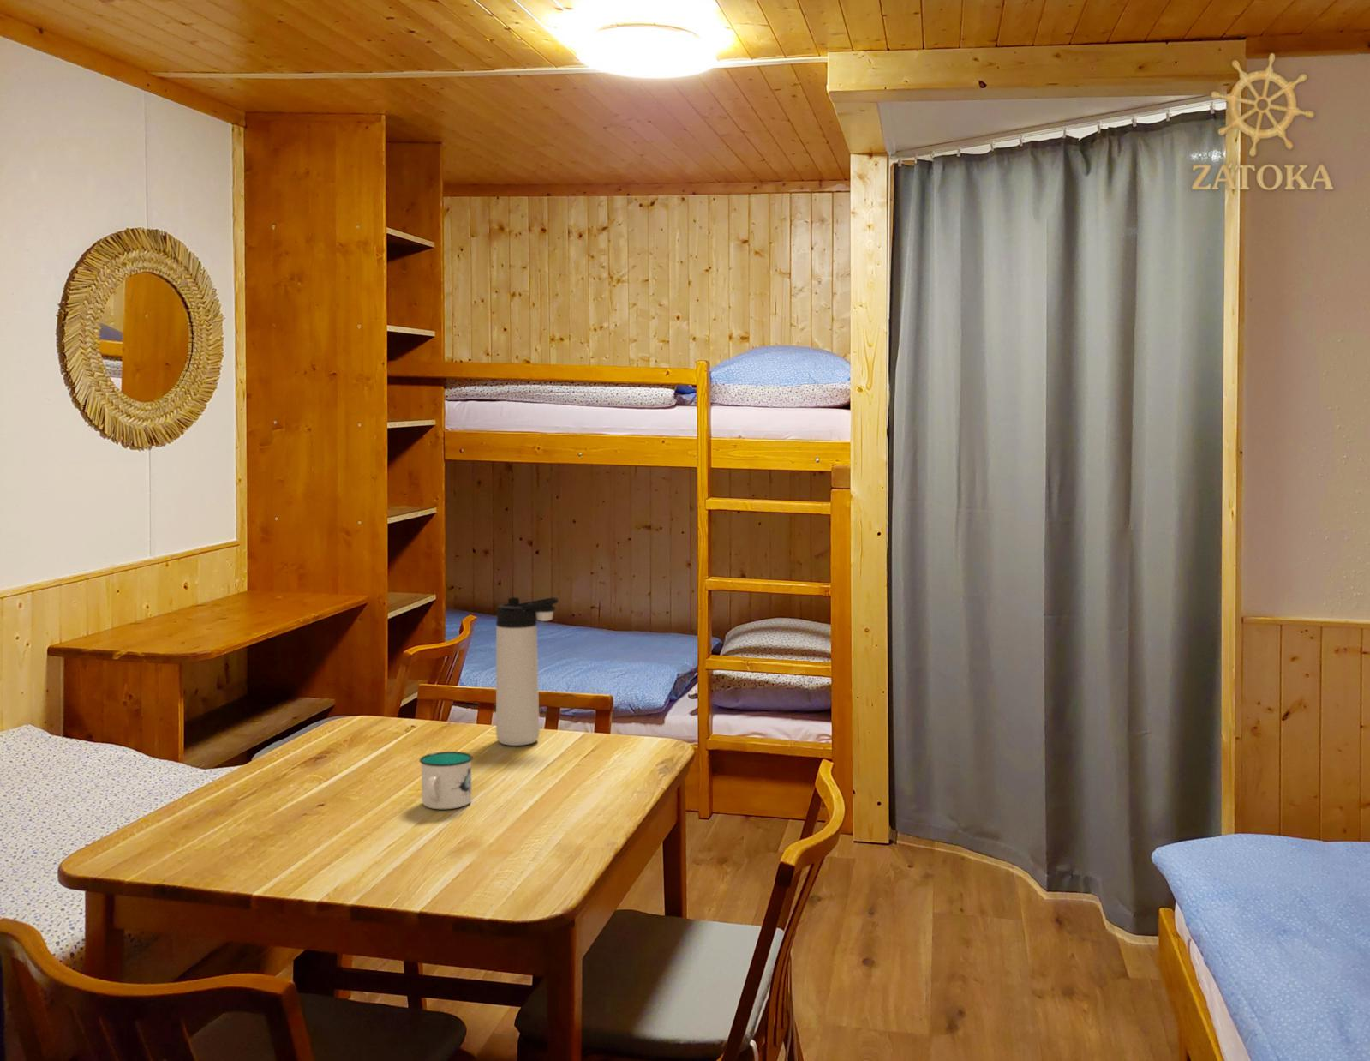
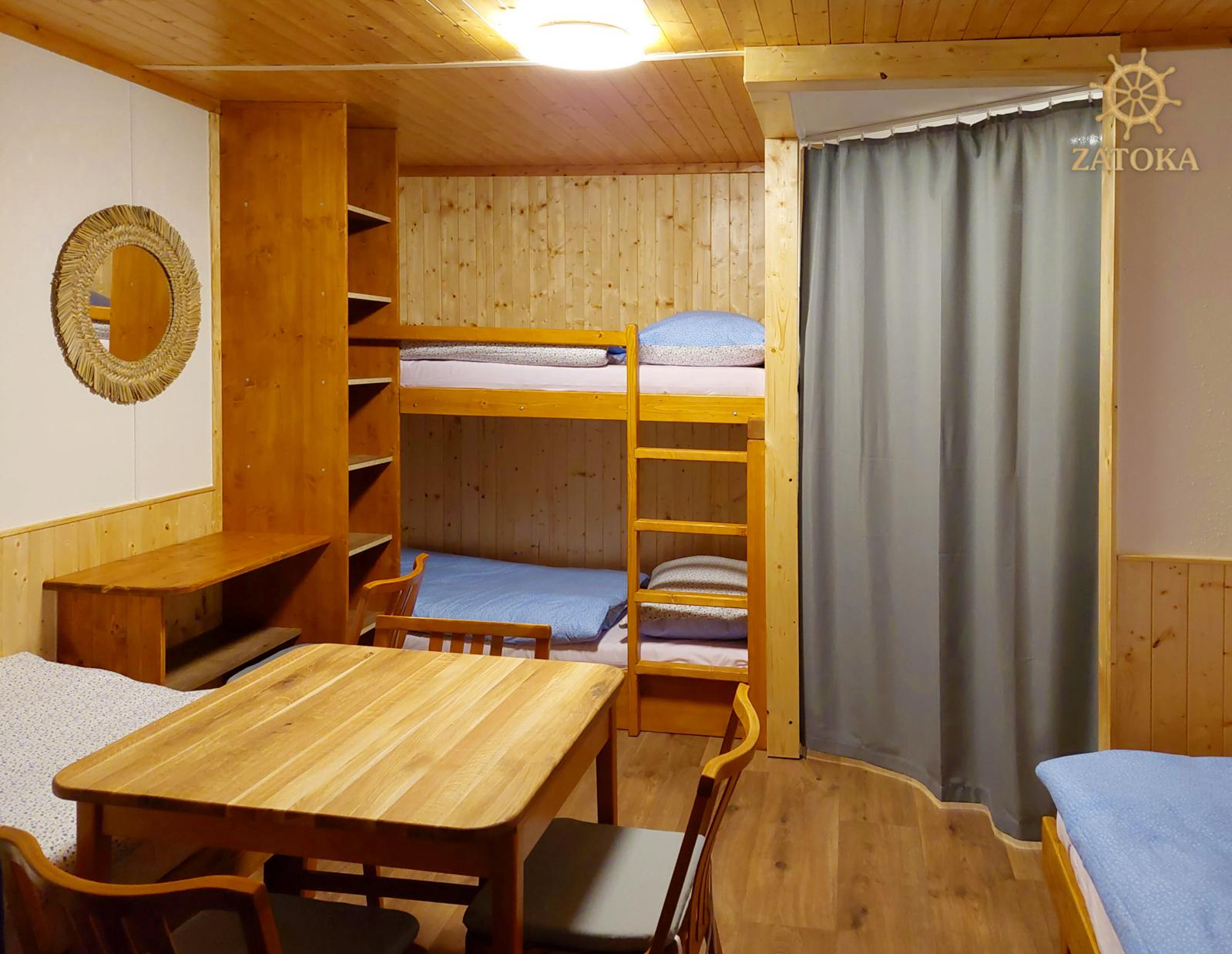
- mug [418,751,474,810]
- thermos bottle [495,596,559,746]
